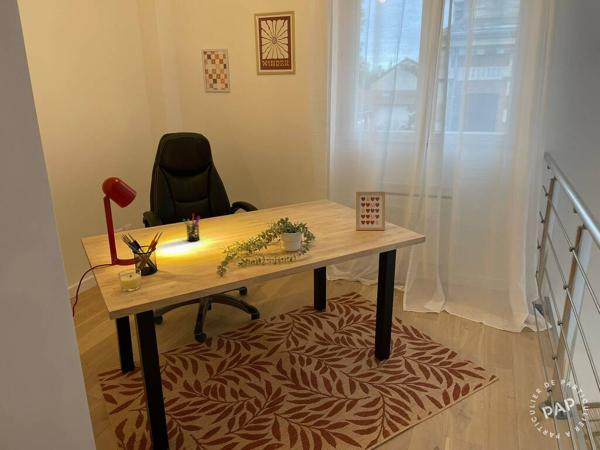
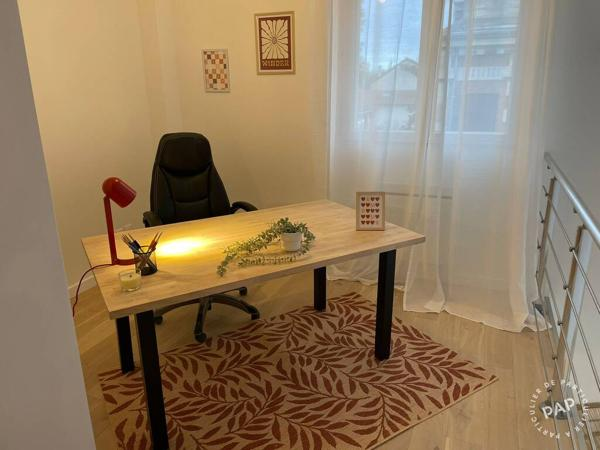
- pen holder [182,213,201,242]
